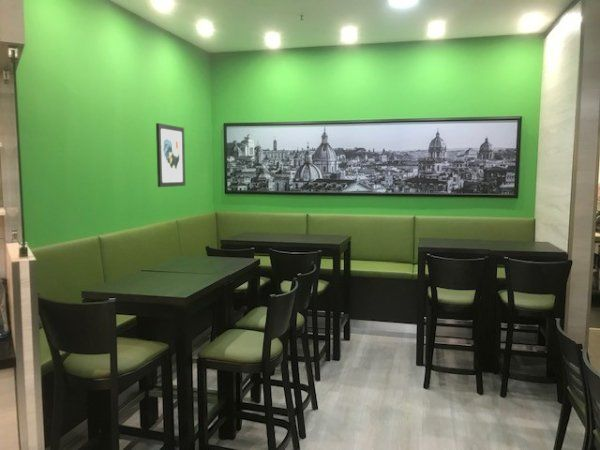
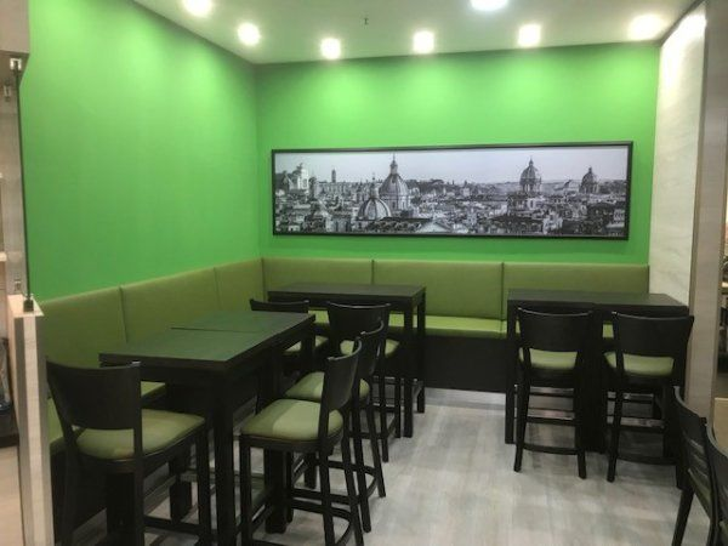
- wall art [155,122,186,188]
